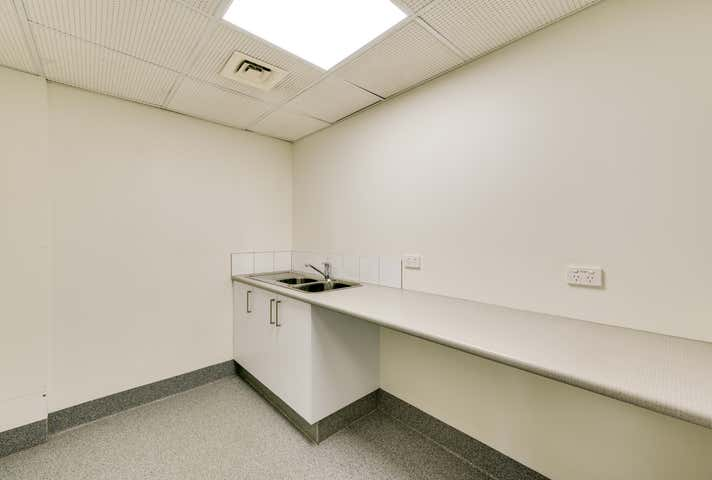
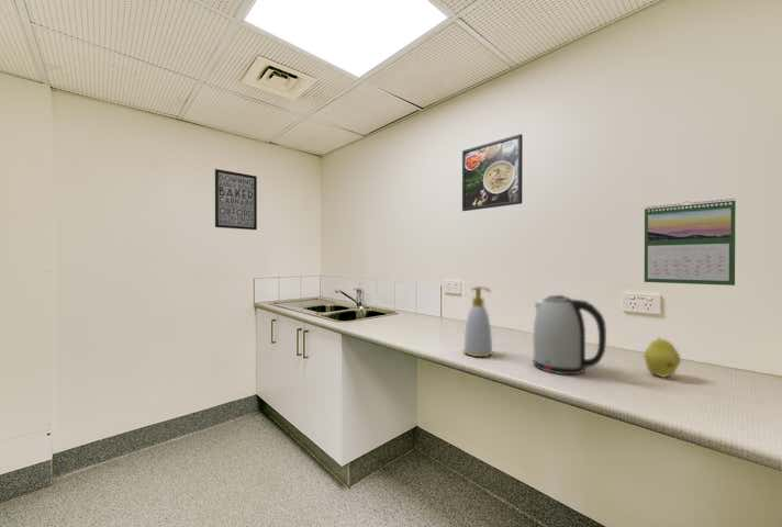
+ kettle [532,294,607,375]
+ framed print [461,133,524,212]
+ wall art [214,168,258,231]
+ soap bottle [462,285,494,358]
+ fruit [643,337,682,378]
+ calendar [644,198,737,287]
